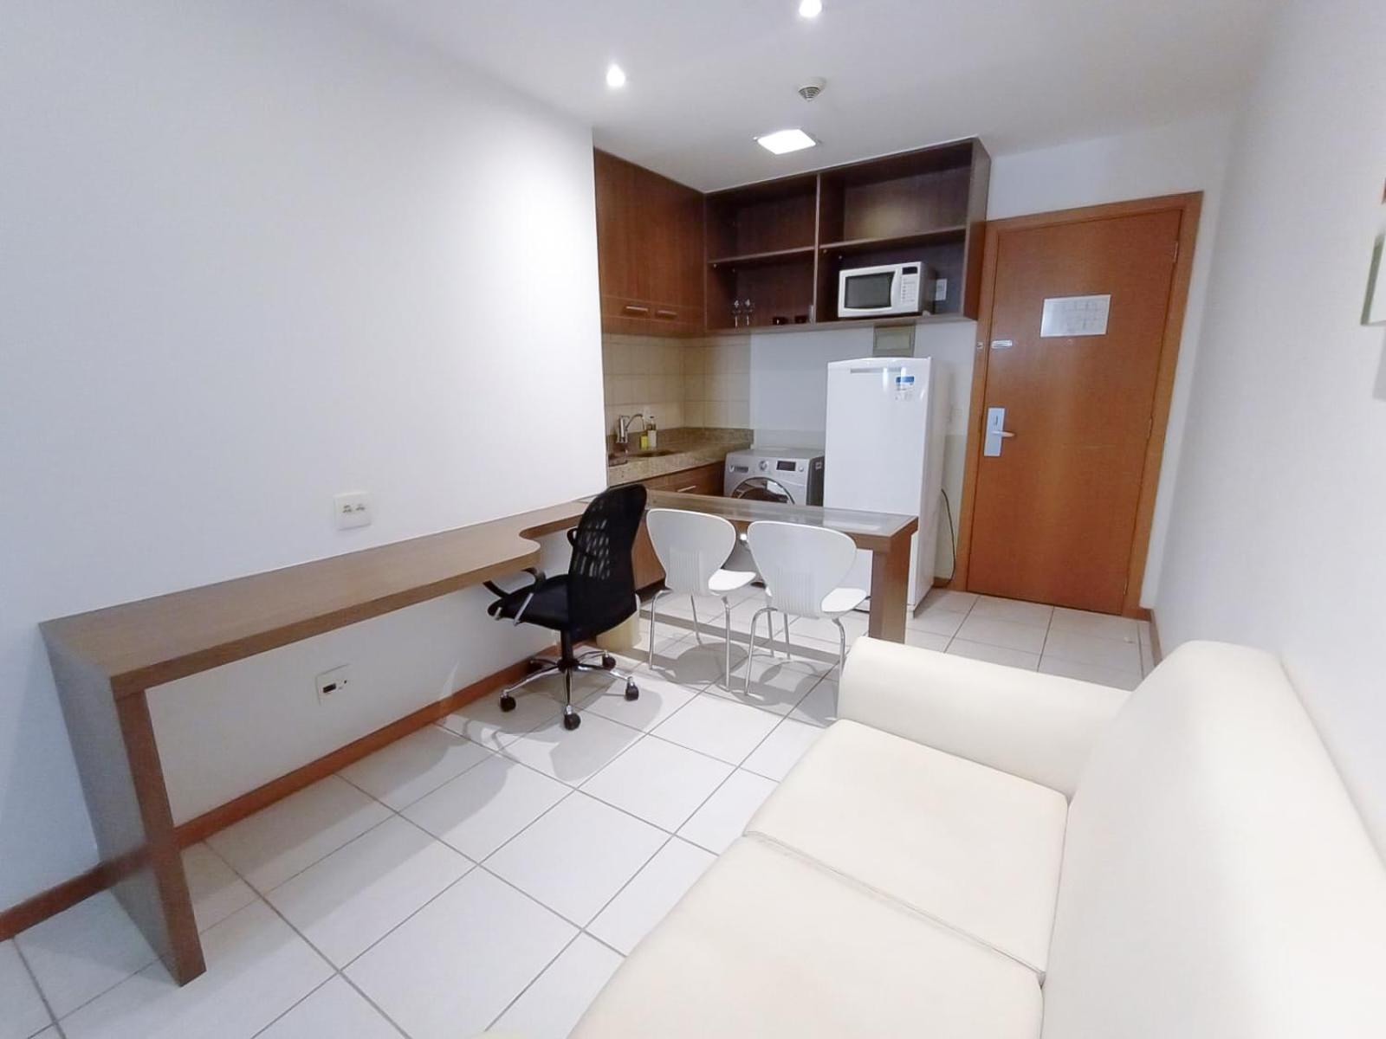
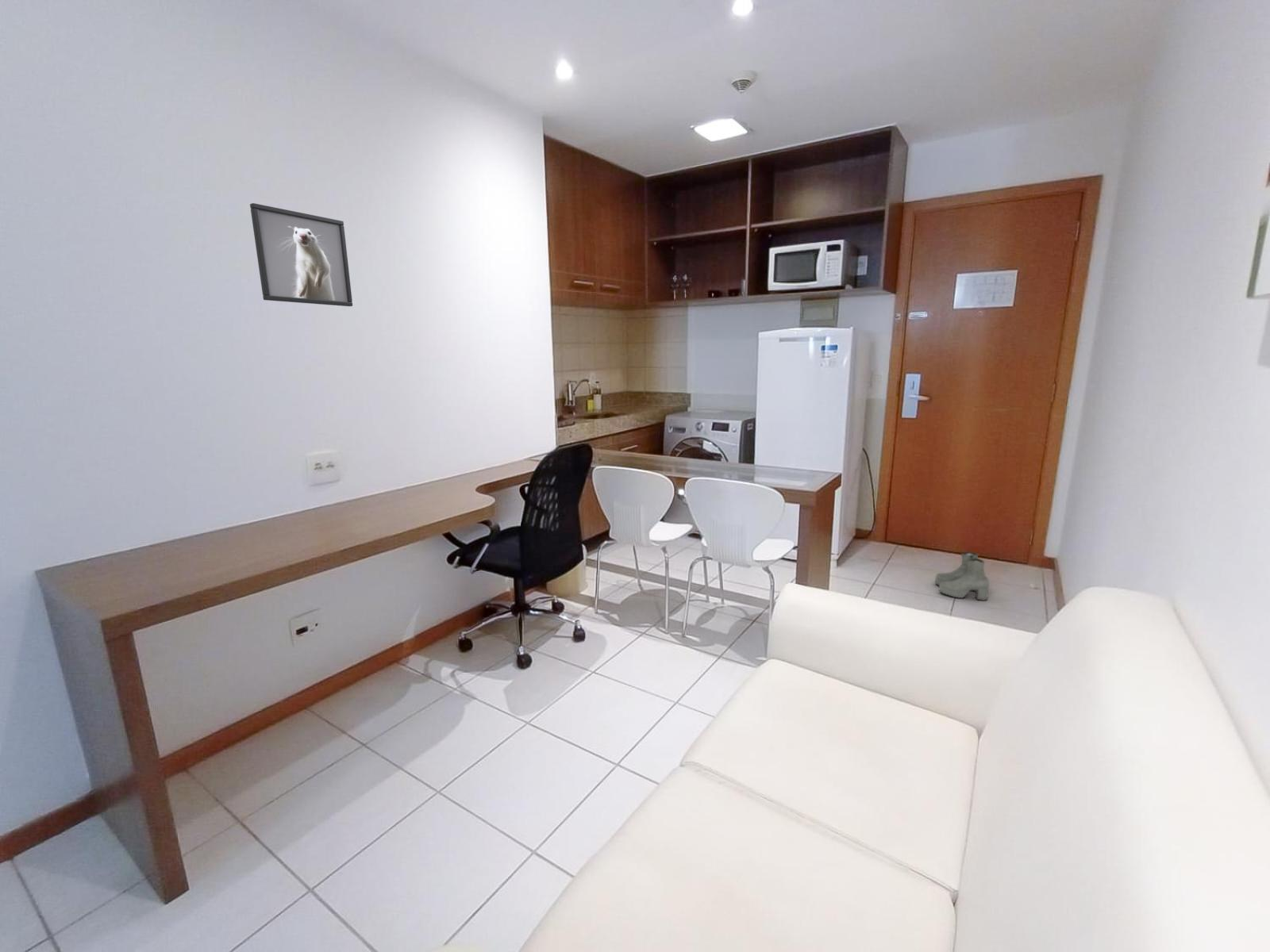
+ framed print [249,202,353,307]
+ boots [934,551,990,601]
